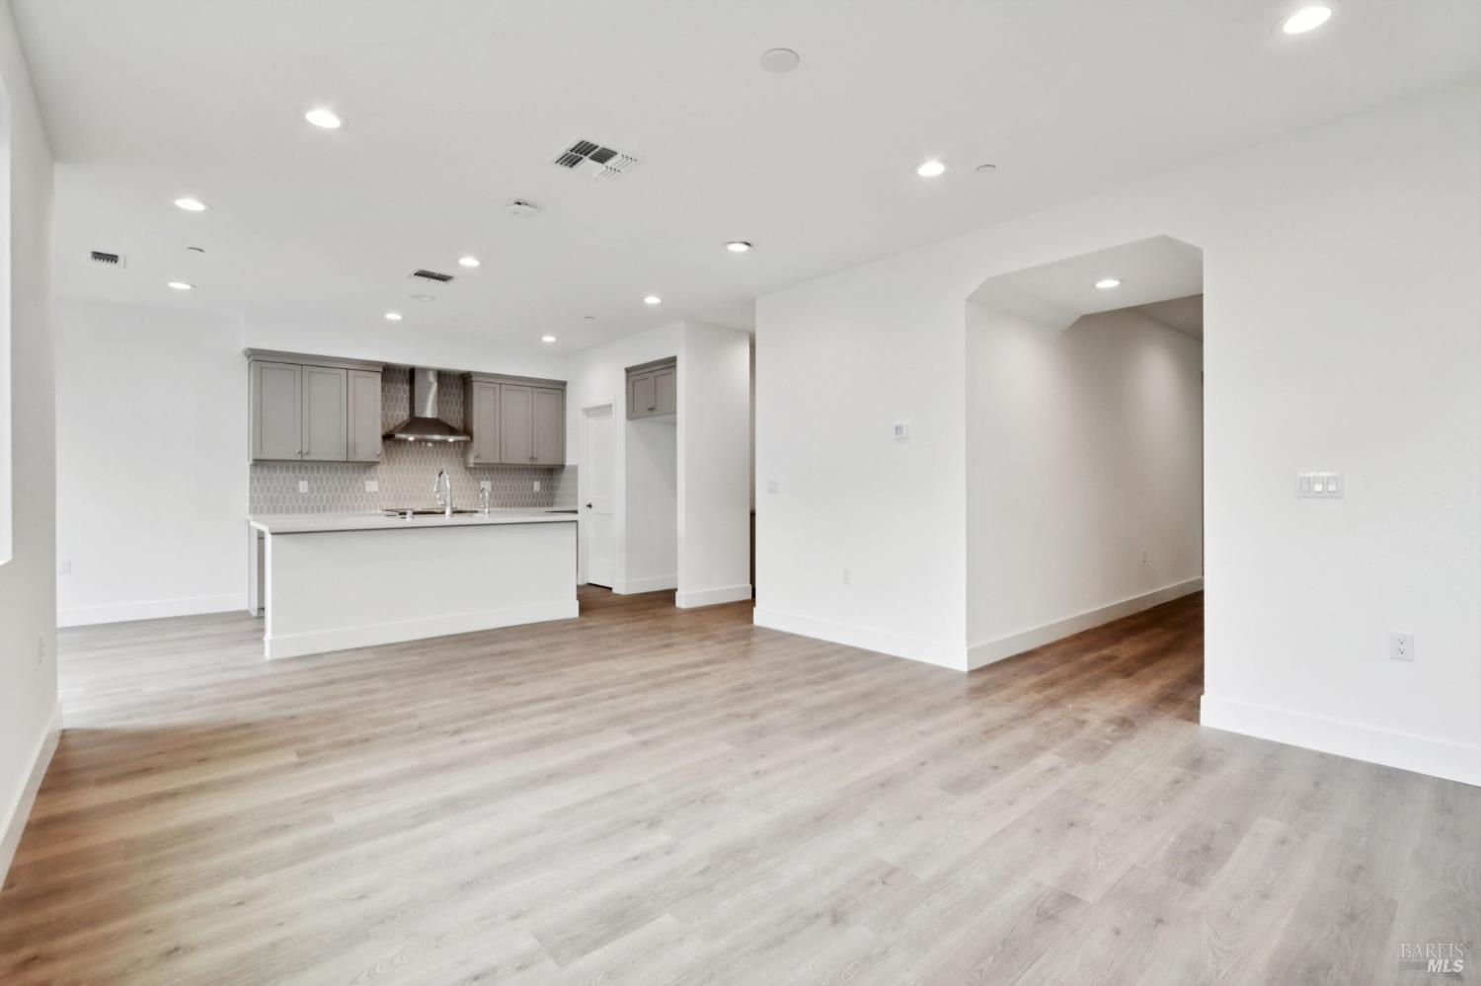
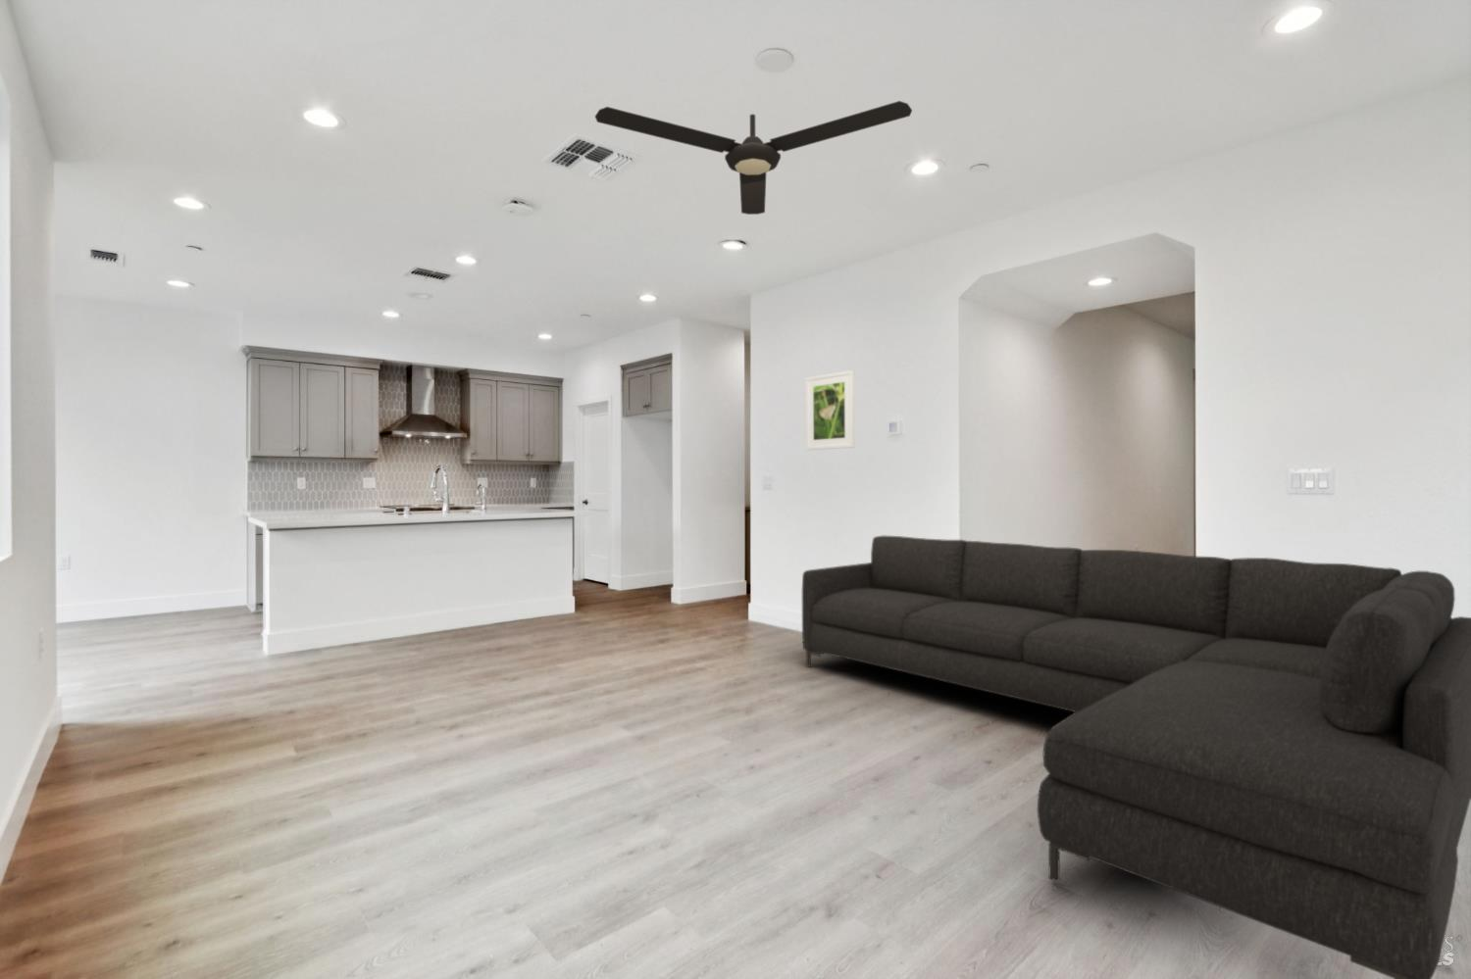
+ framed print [805,369,855,451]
+ ceiling fan [595,99,913,215]
+ sofa [801,535,1471,979]
